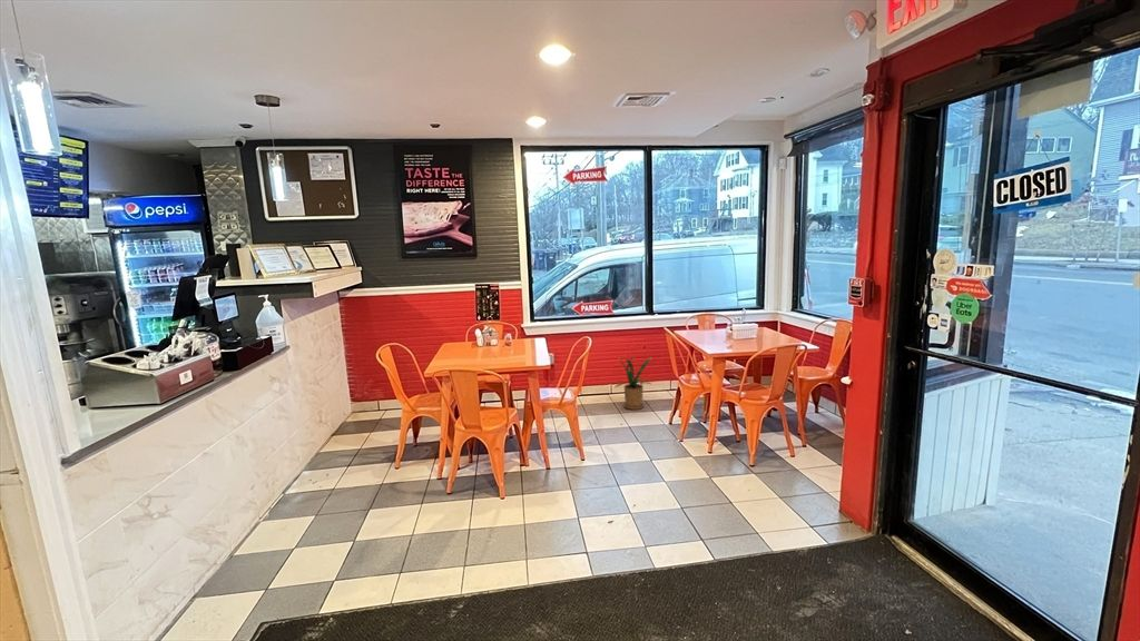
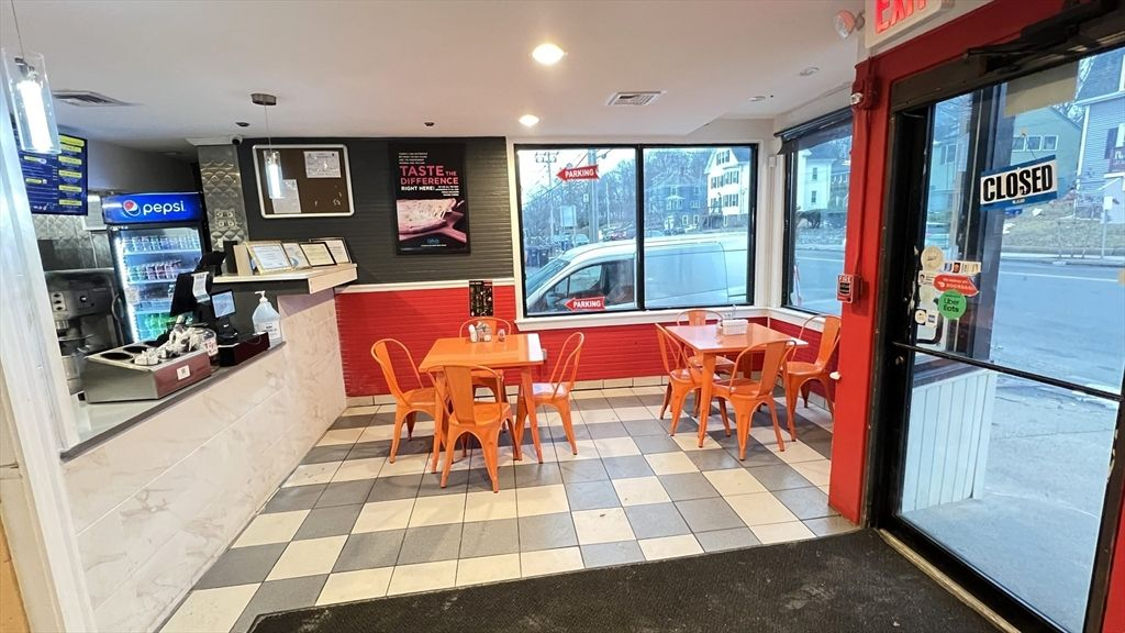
- house plant [615,353,653,411]
